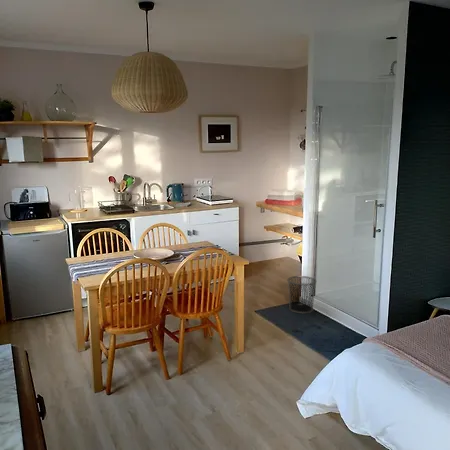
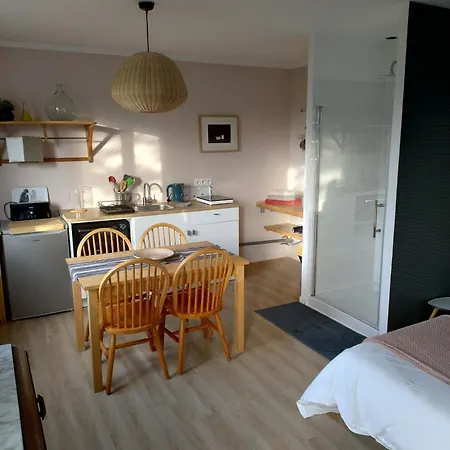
- waste bin [286,275,317,314]
